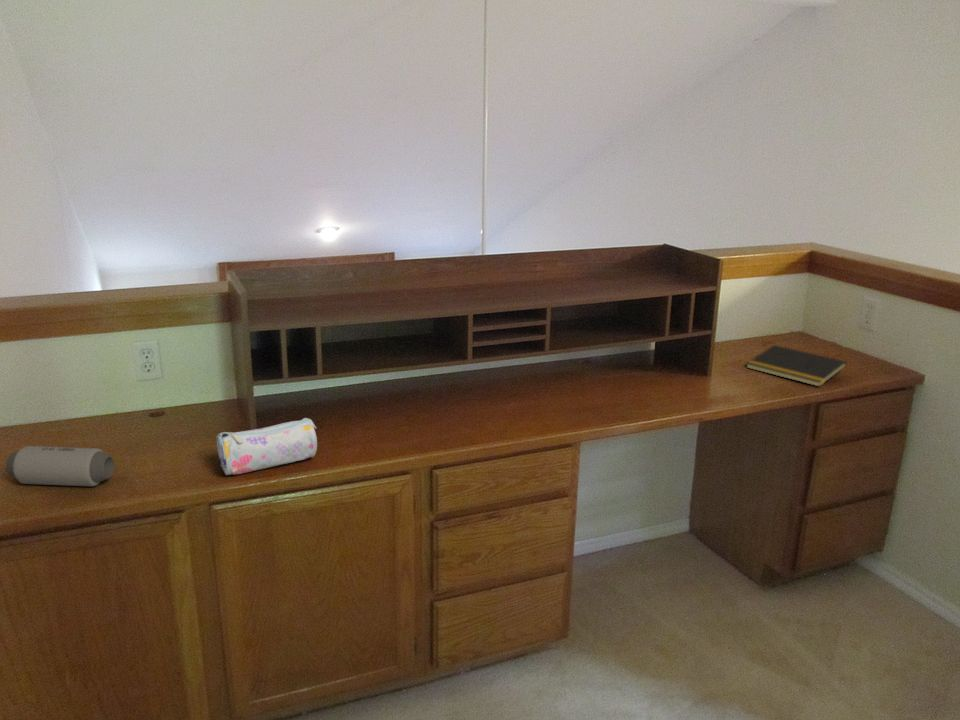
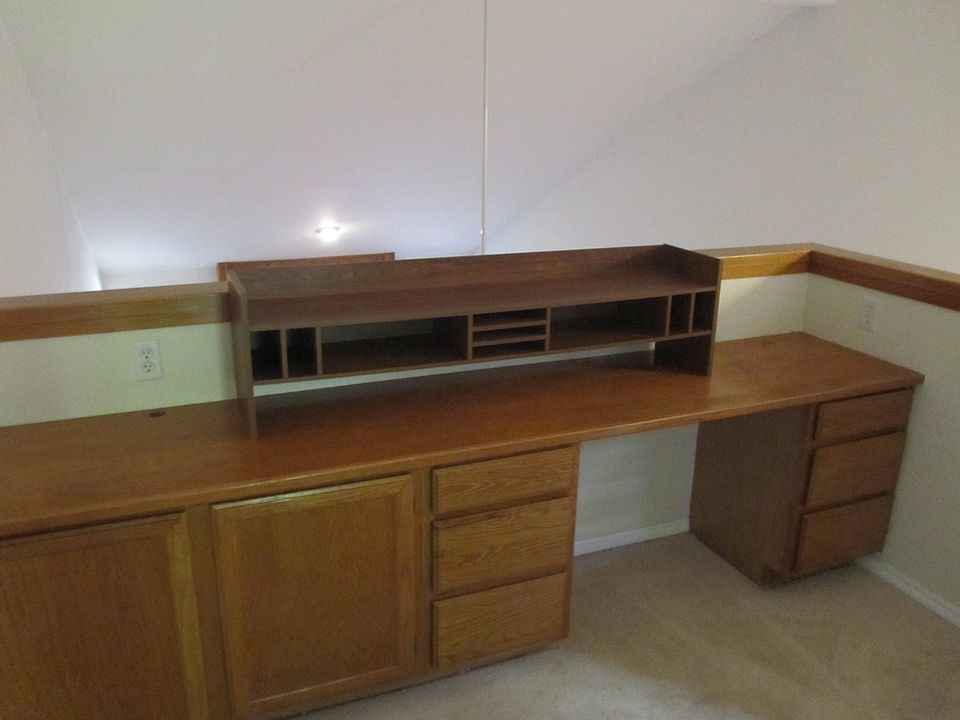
- notepad [745,344,848,388]
- pencil case [215,417,318,476]
- speaker [5,445,115,487]
